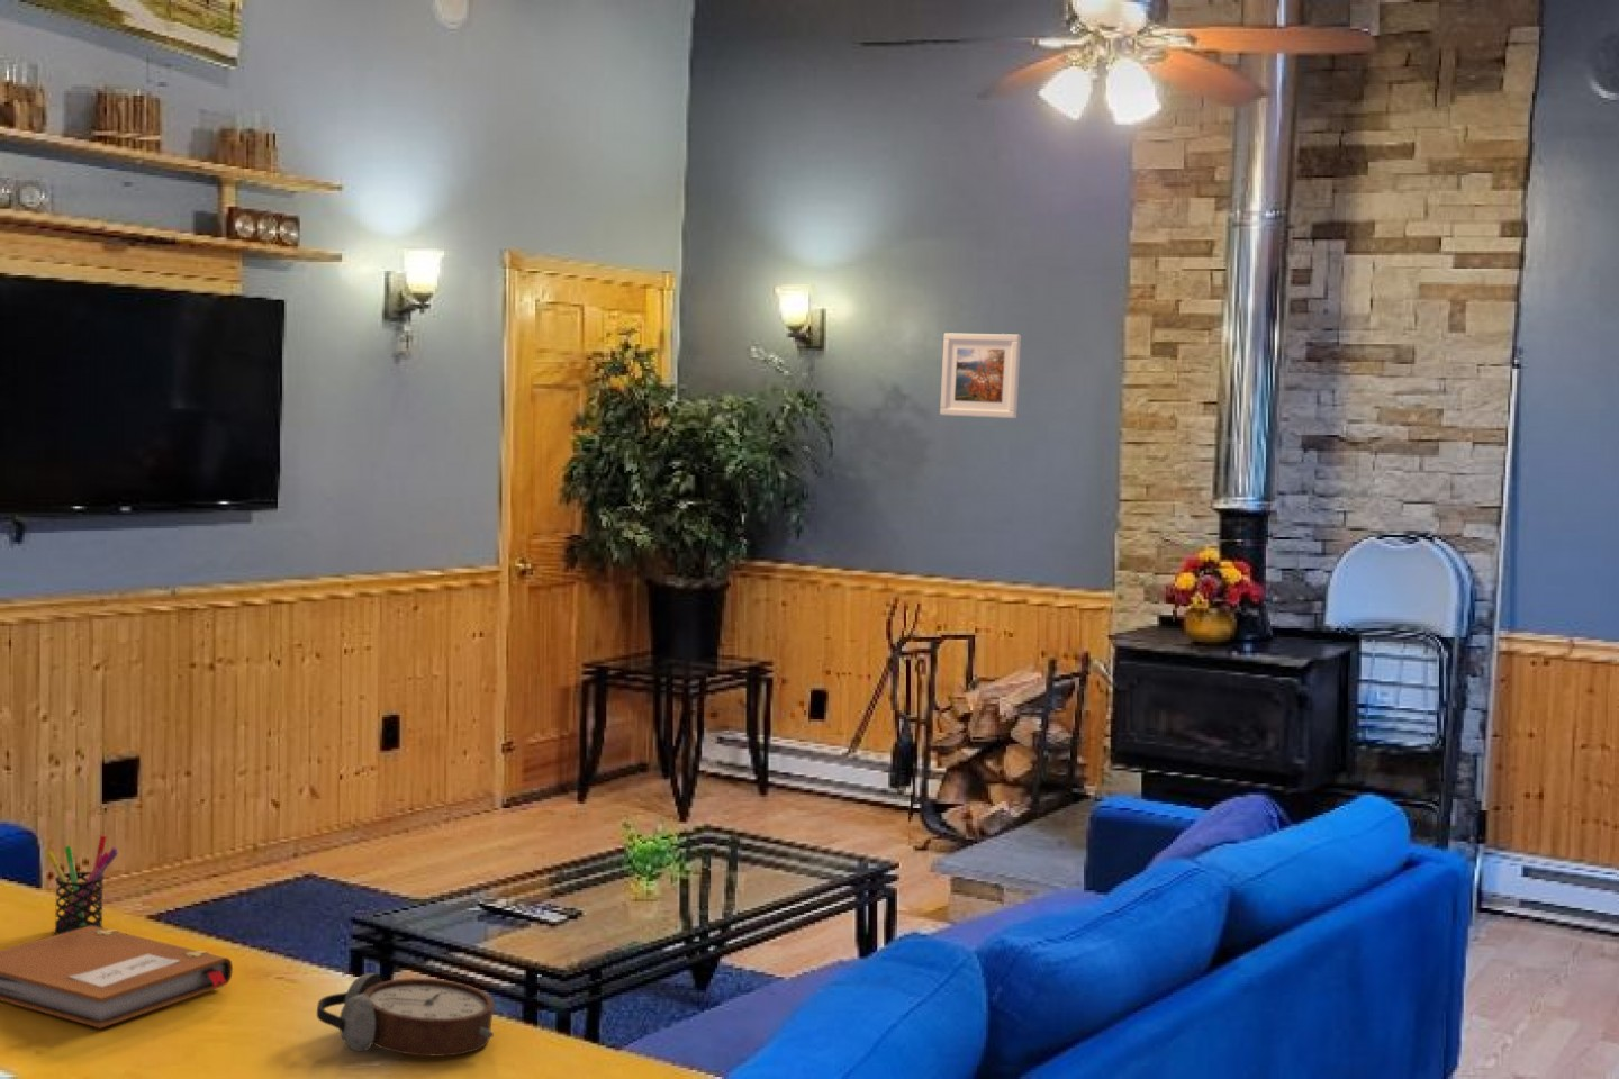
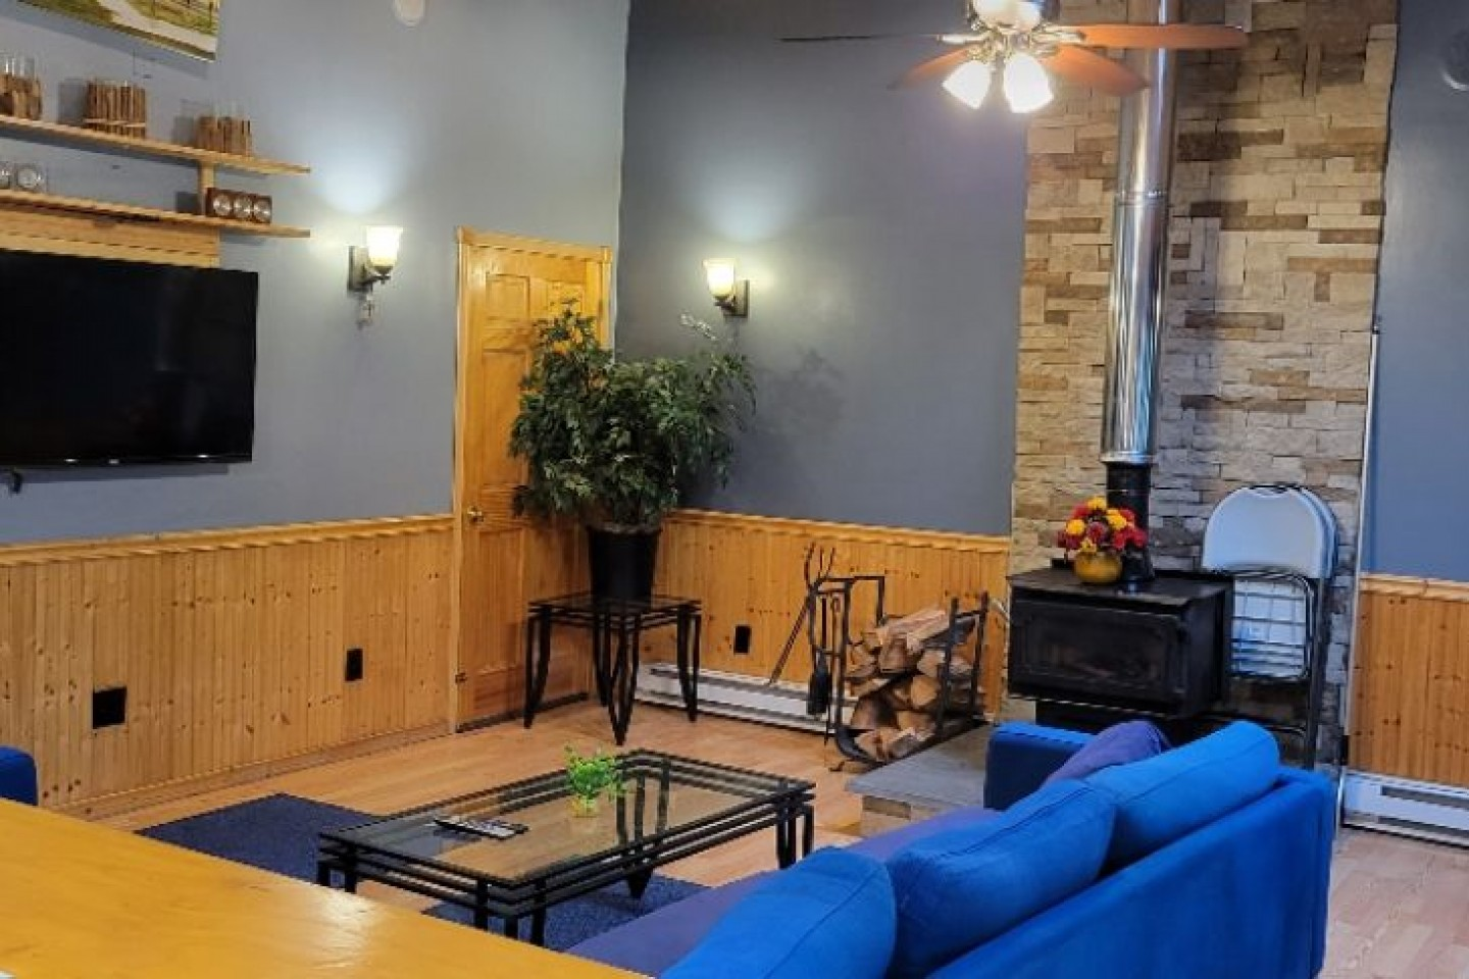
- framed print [938,331,1022,419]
- alarm clock [316,972,496,1057]
- notebook [0,926,234,1030]
- pen holder [45,835,119,936]
